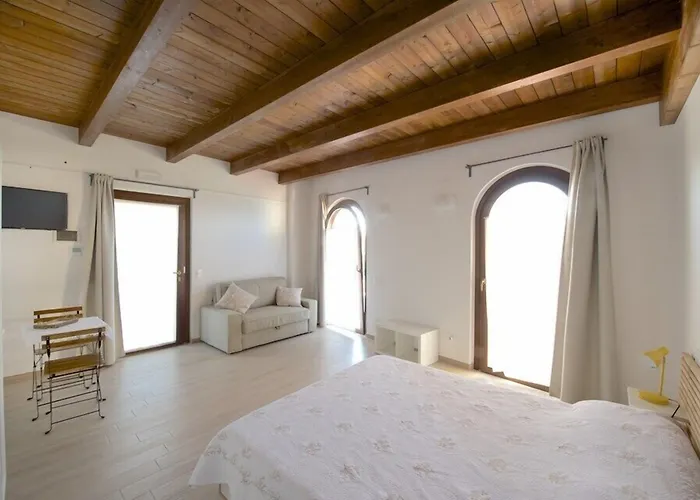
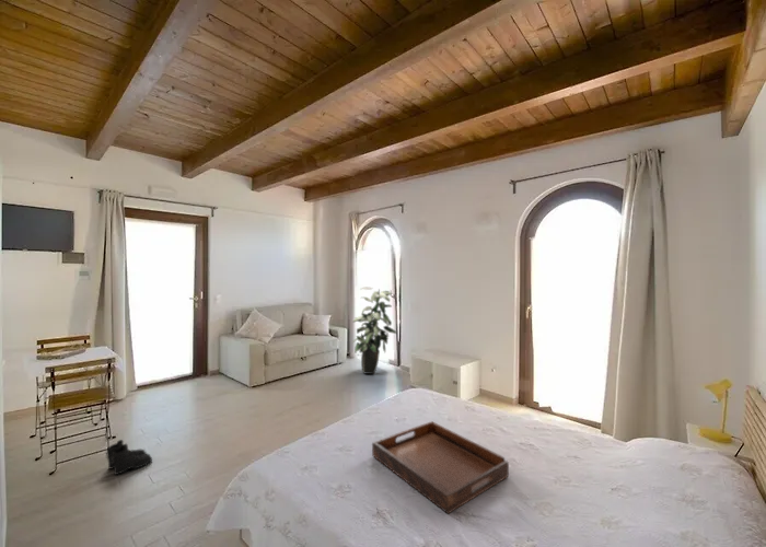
+ indoor plant [351,286,397,375]
+ boots [104,439,153,476]
+ serving tray [371,420,510,514]
